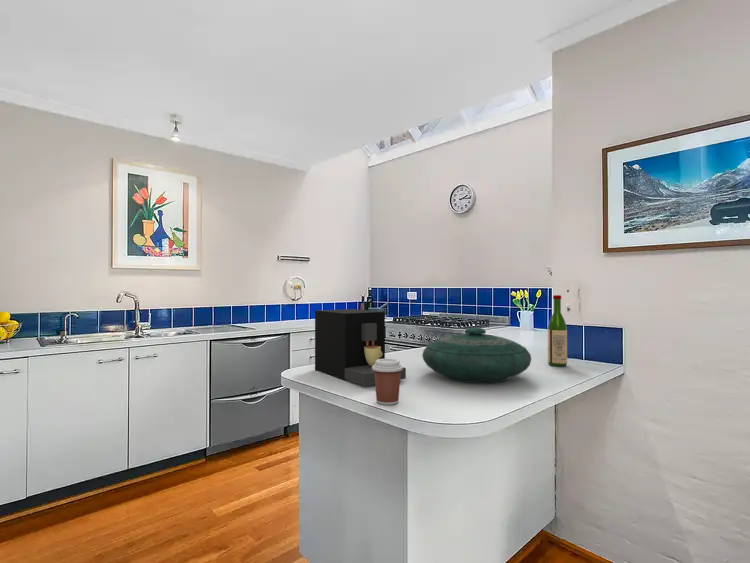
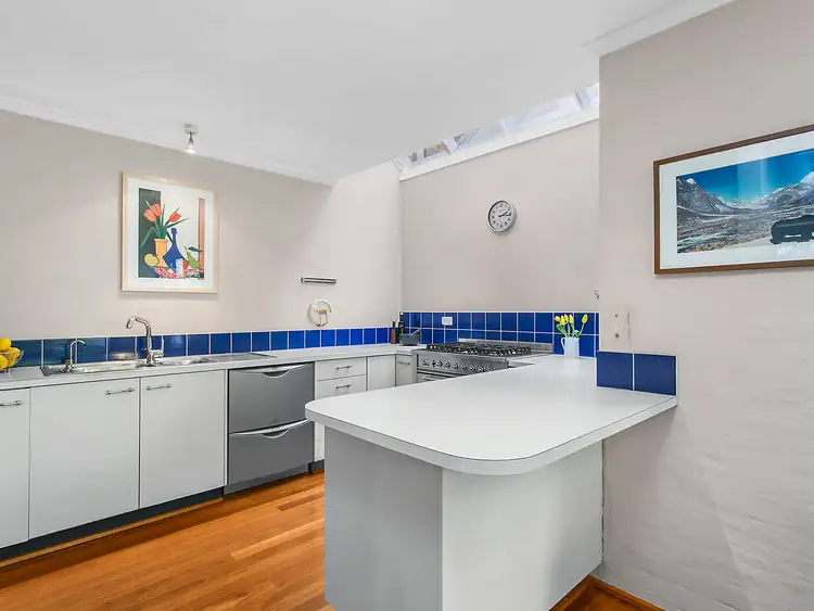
- wine bottle [547,294,568,367]
- decorative bowl [421,327,532,384]
- coffee cup [372,358,404,406]
- coffee maker [314,308,407,387]
